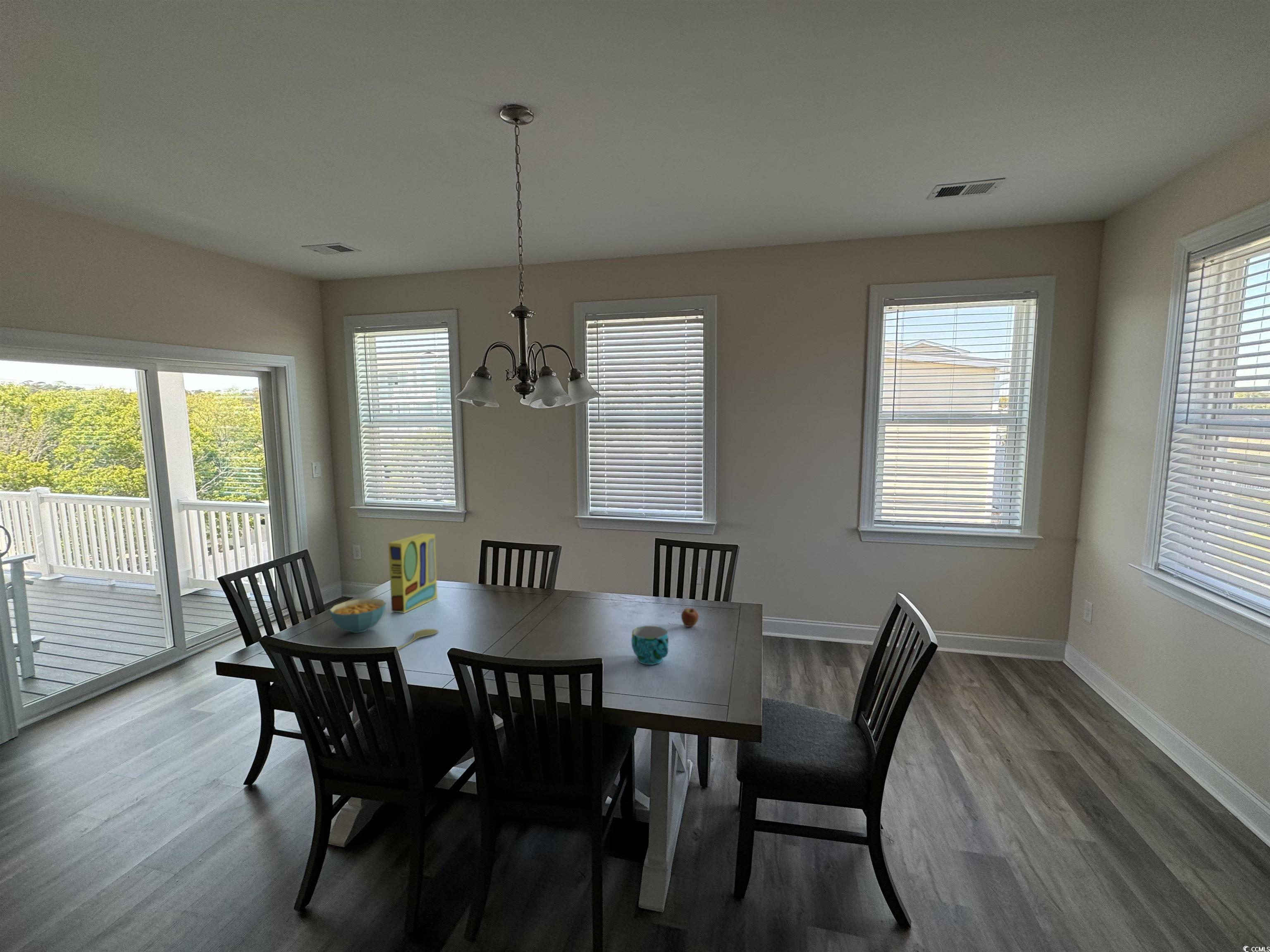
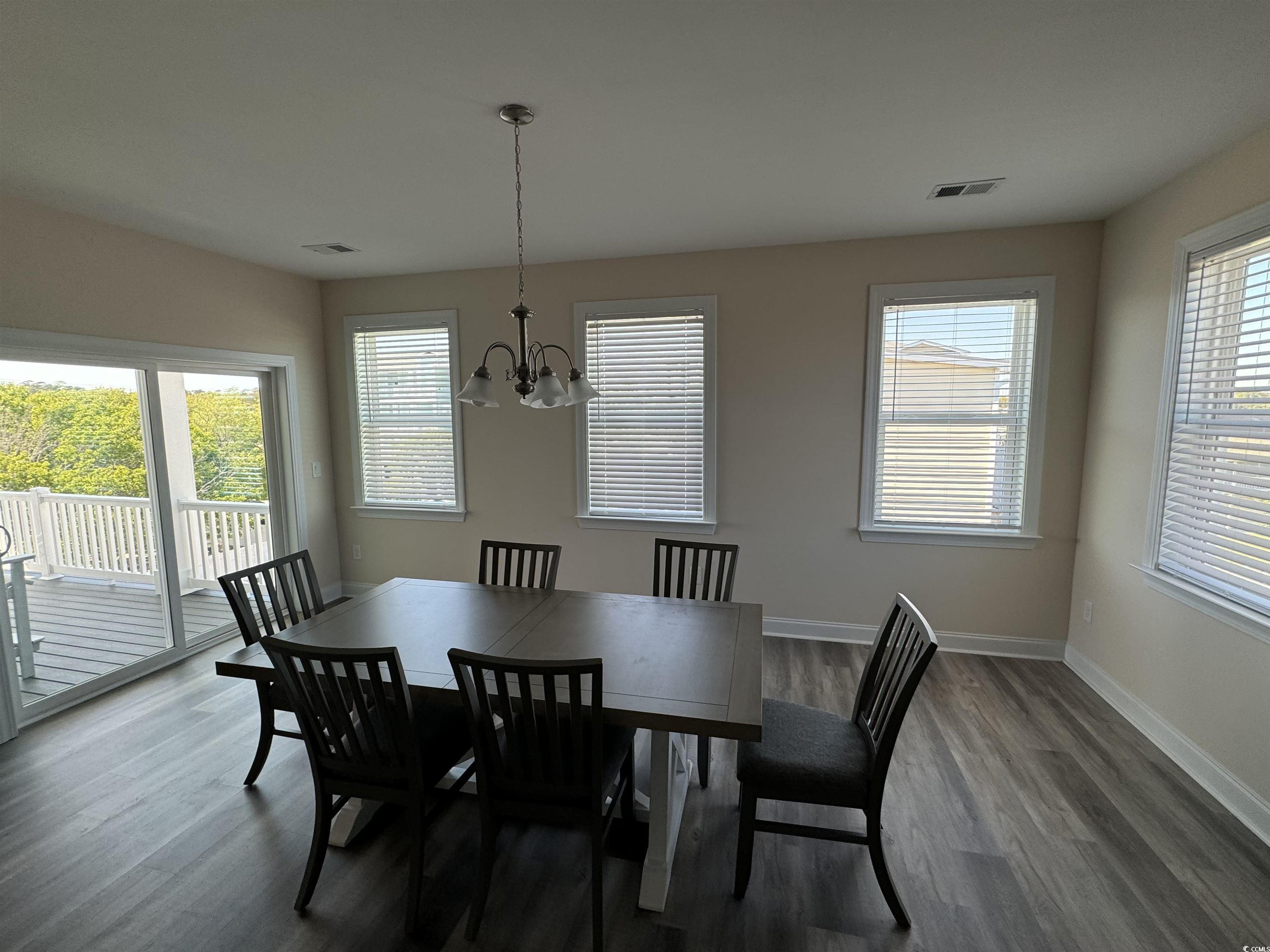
- cereal bowl [329,598,387,633]
- fruit [681,608,699,627]
- cereal box [388,533,438,614]
- cup [631,625,669,665]
- spoon [396,628,439,650]
